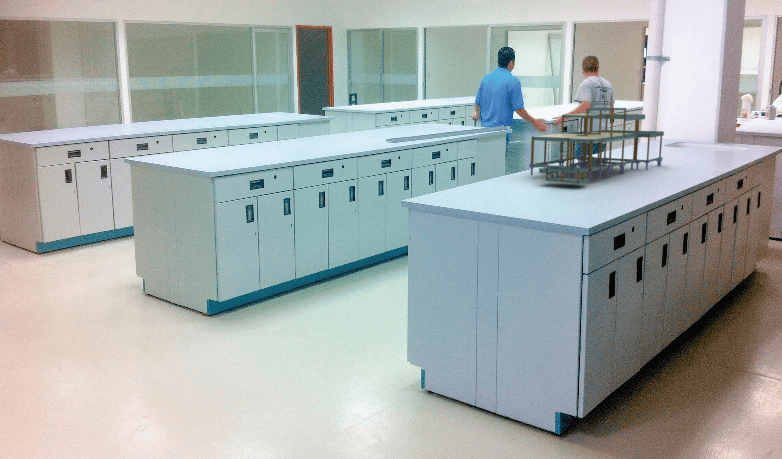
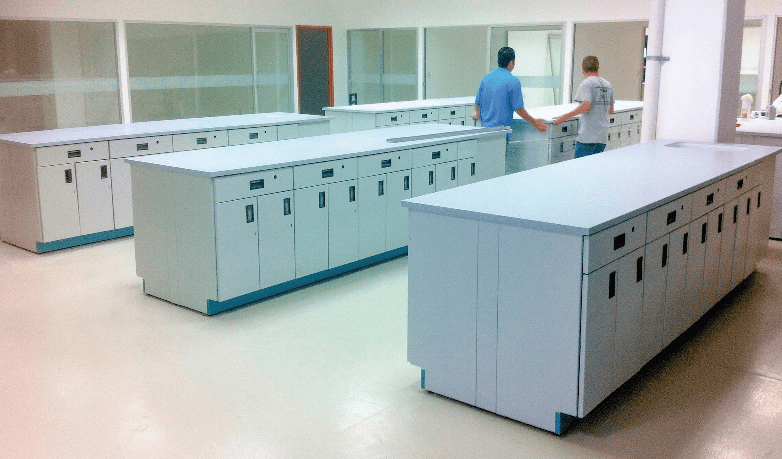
- laboratory equipment [529,107,665,185]
